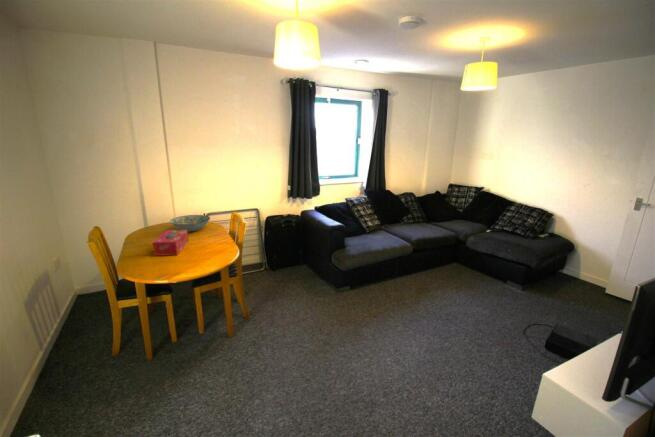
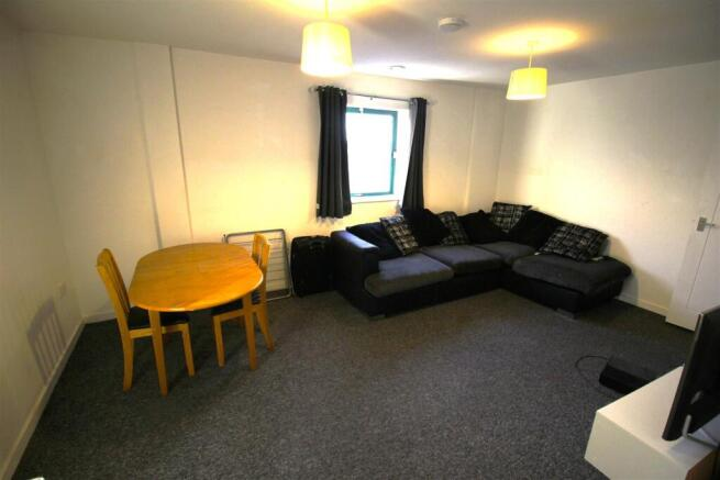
- decorative bowl [169,214,211,233]
- tissue box [151,229,190,257]
